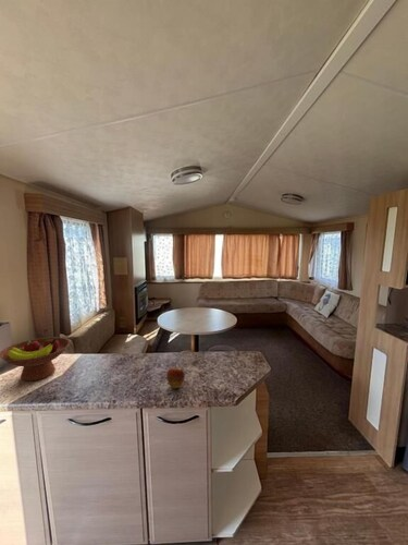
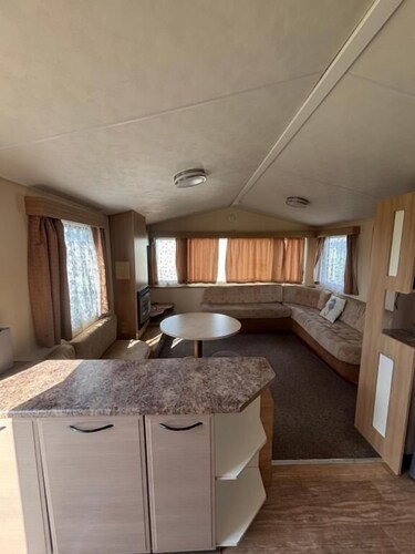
- fruit bowl [0,336,71,383]
- apple [165,363,186,389]
